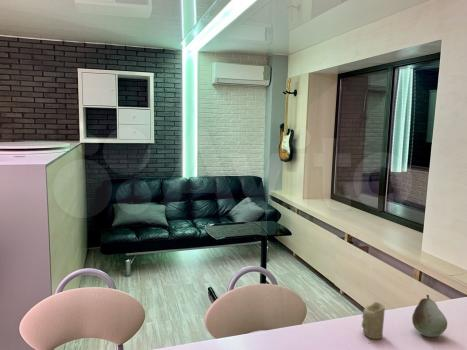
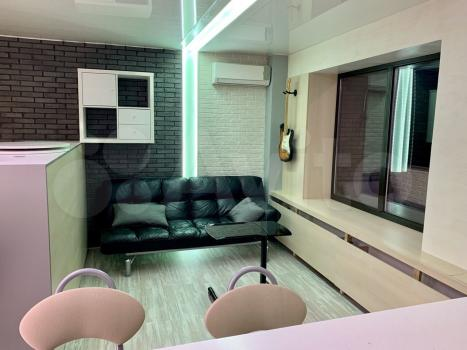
- fruit [411,294,448,338]
- candle [361,301,386,340]
